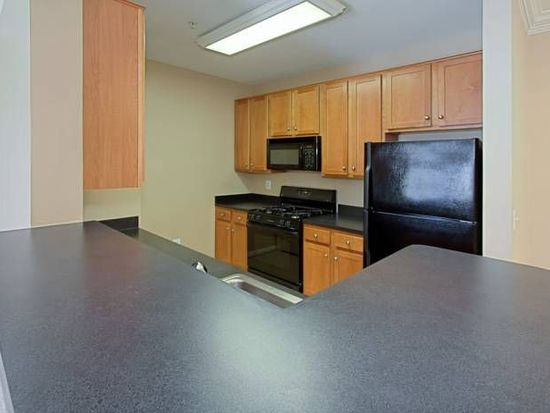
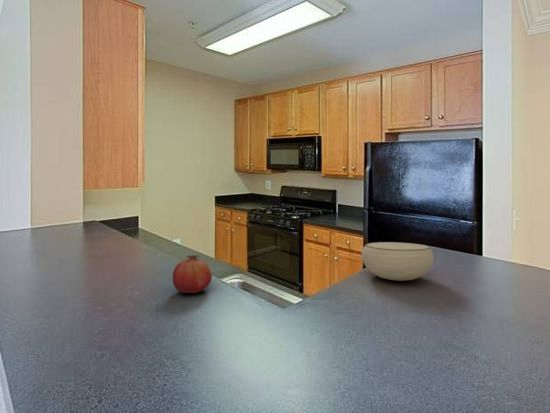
+ fruit [172,254,213,294]
+ bowl [361,241,435,282]
